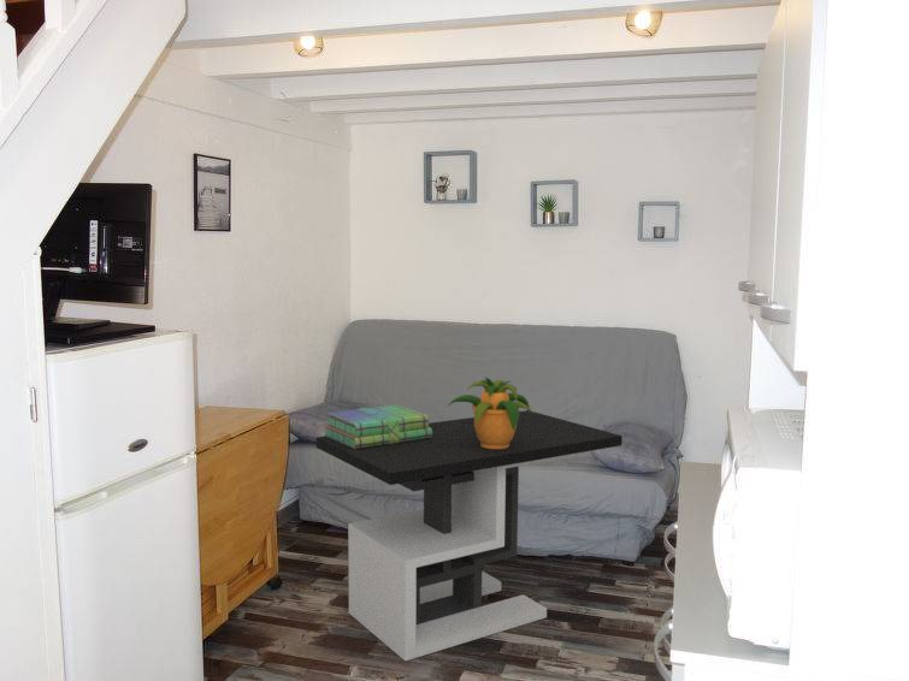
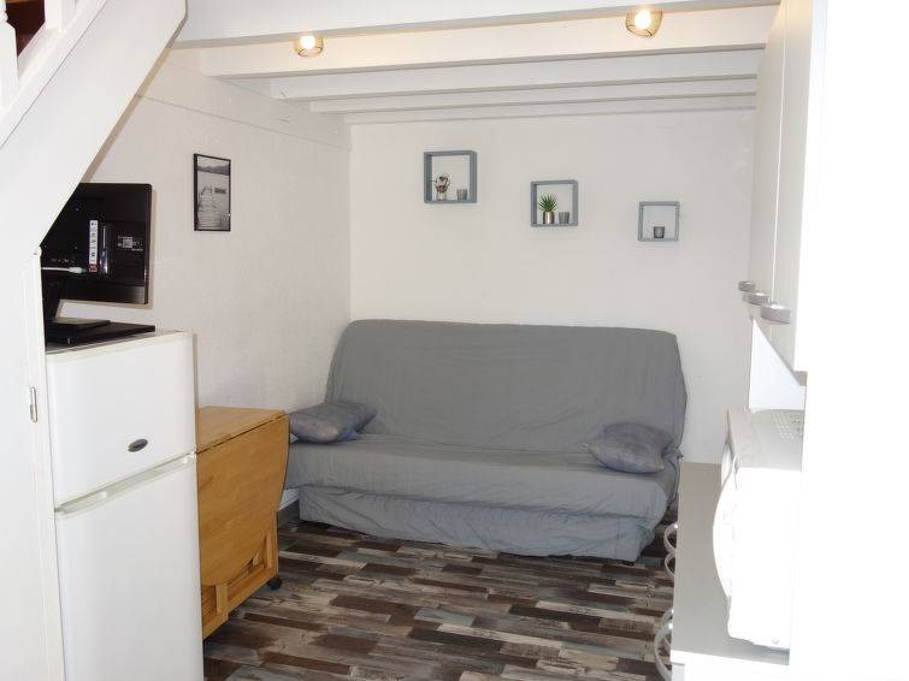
- coffee table [315,409,624,662]
- stack of books [323,404,432,449]
- potted plant [447,375,533,449]
